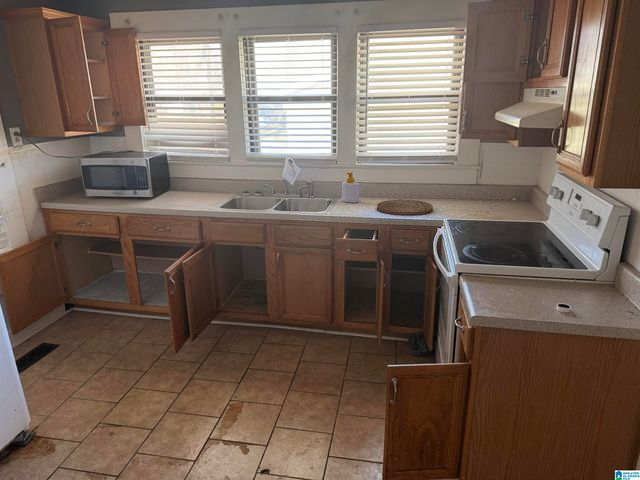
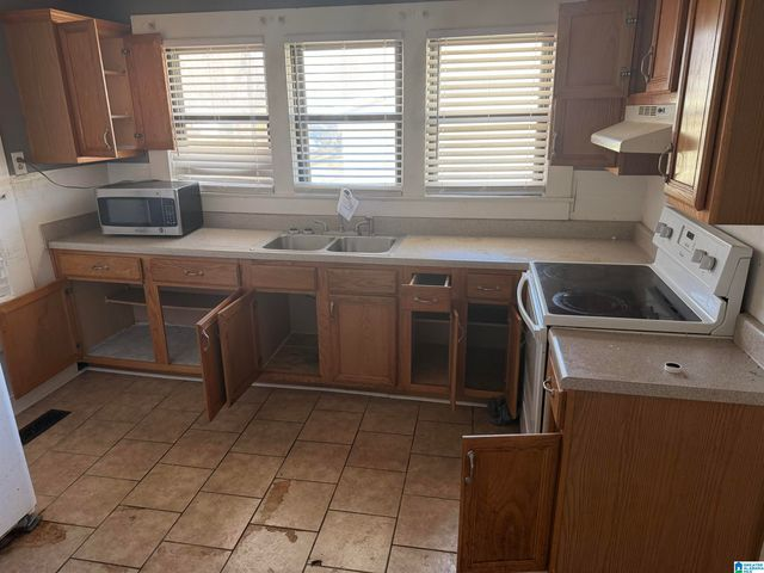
- cutting board [376,199,434,217]
- soap bottle [341,171,360,204]
